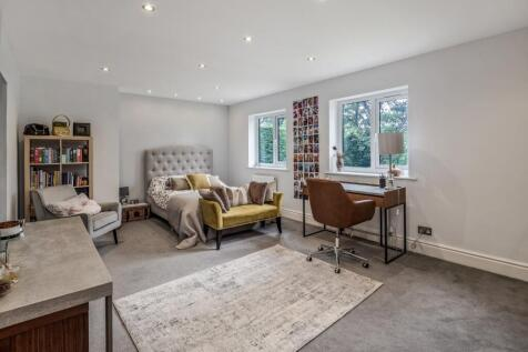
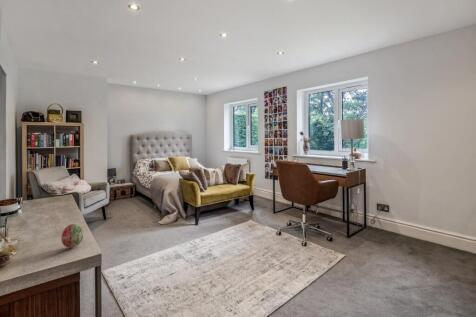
+ decorative egg [60,223,84,249]
